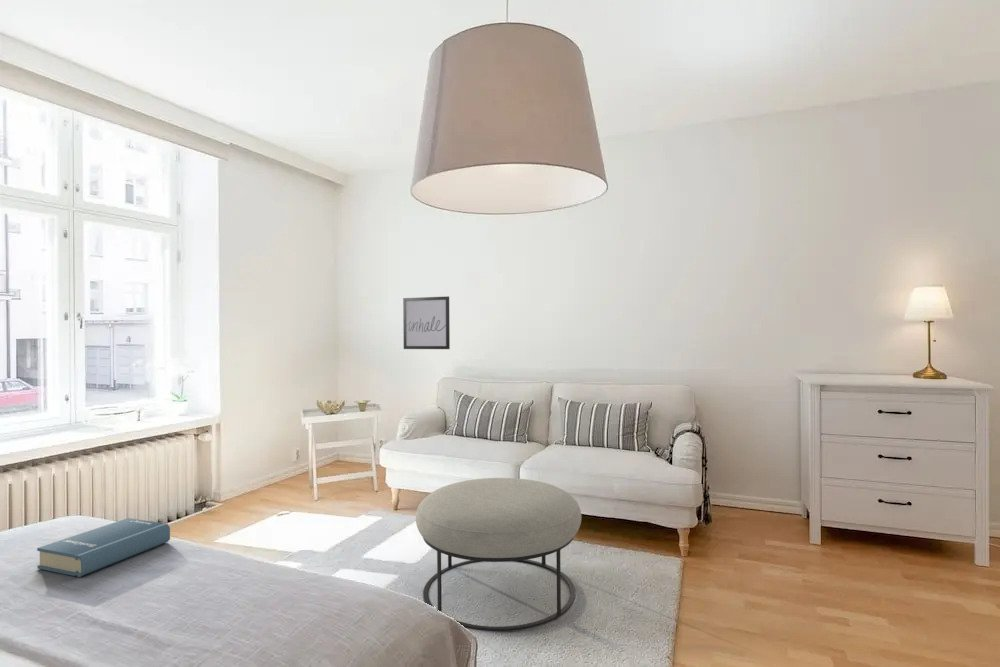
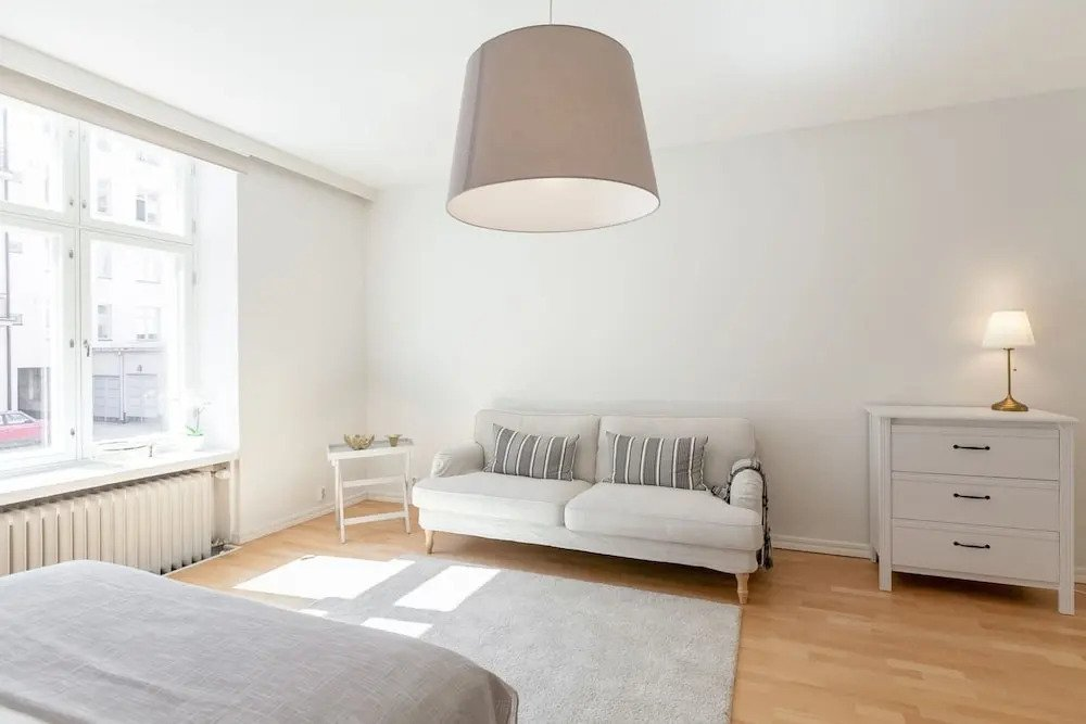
- wall art [402,295,451,350]
- hardback book [36,517,171,578]
- ottoman [415,477,582,632]
